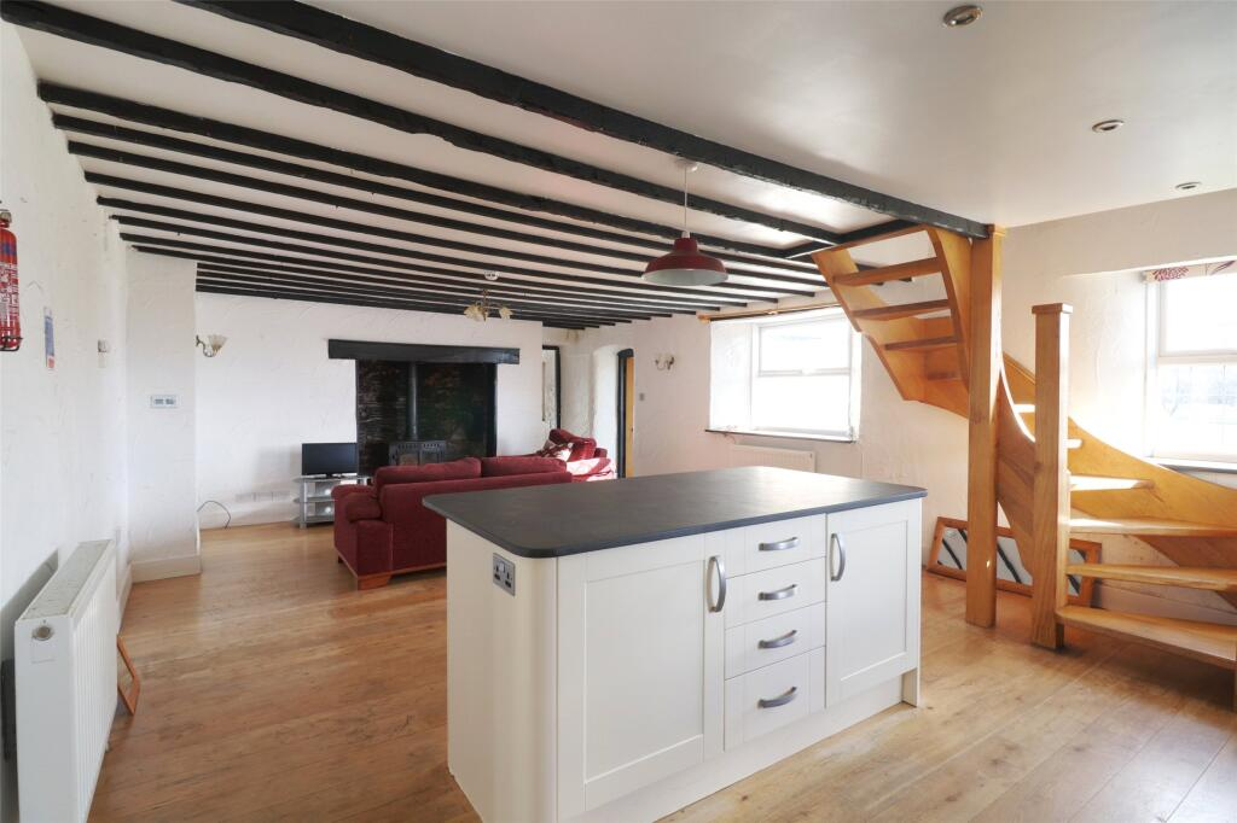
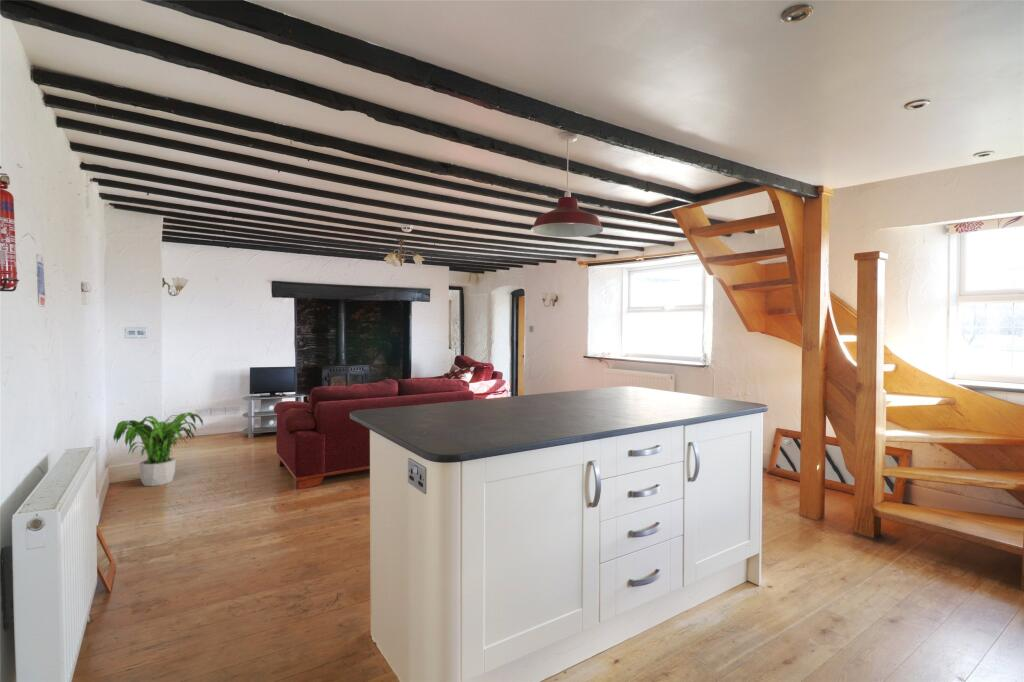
+ potted plant [112,411,204,487]
